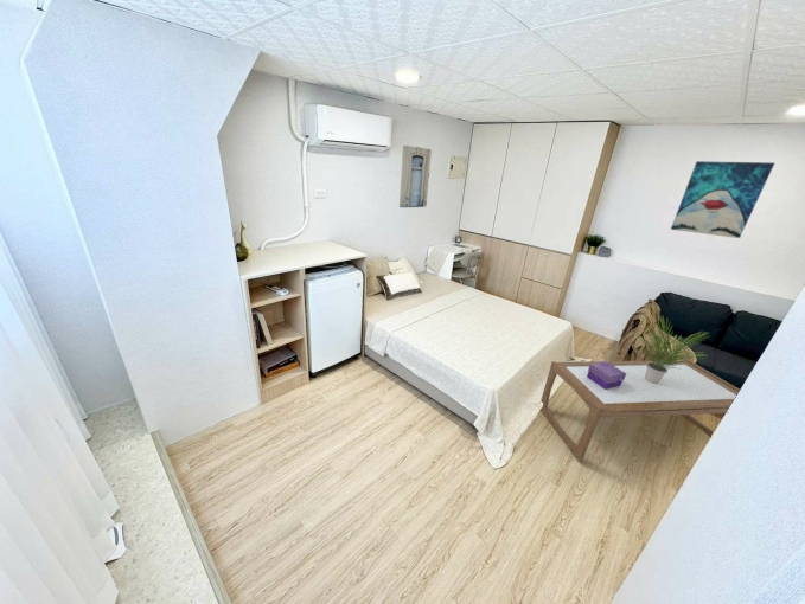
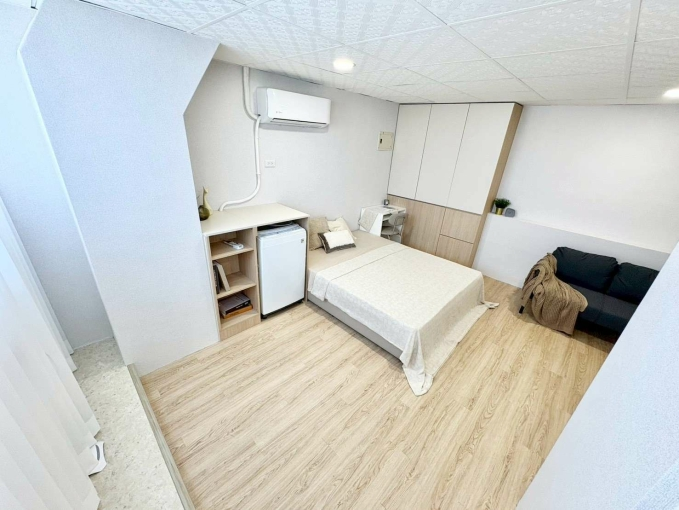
- decorative box [587,360,626,390]
- potted plant [632,316,710,384]
- coffee table [539,358,741,463]
- wall art [398,144,433,208]
- wall art [670,160,775,239]
